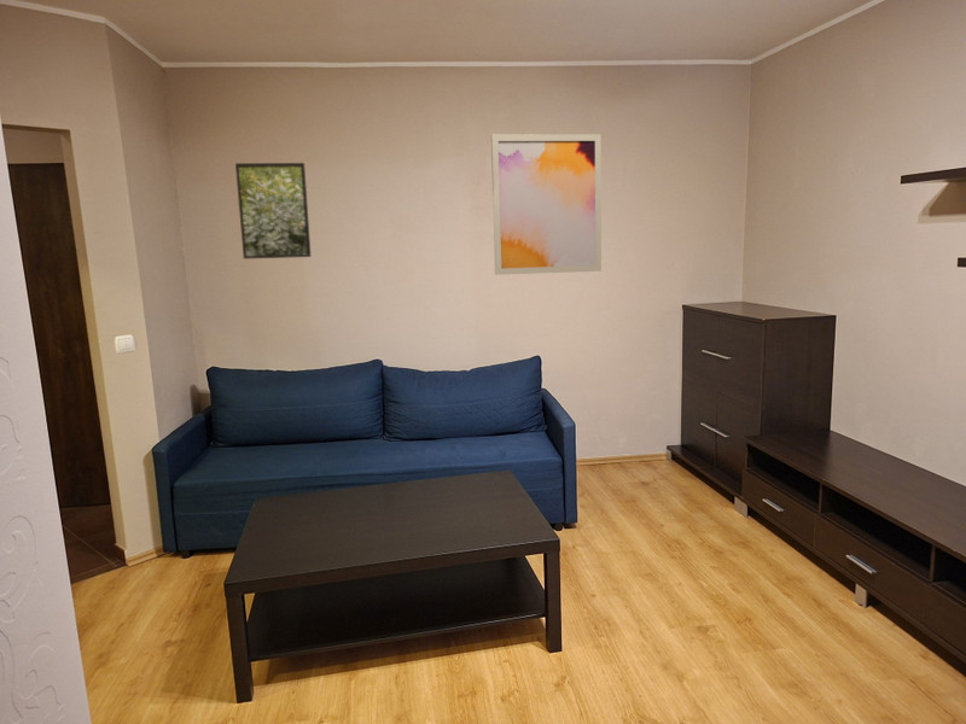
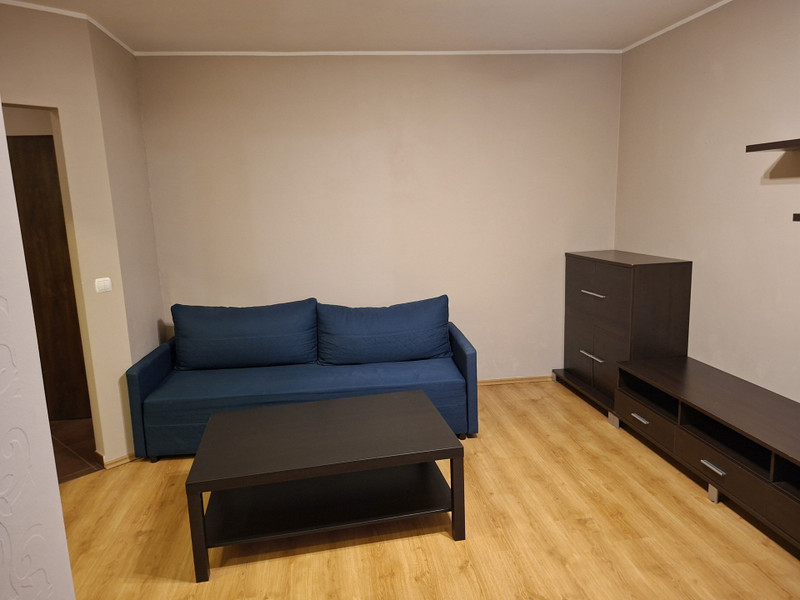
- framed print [234,162,312,259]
- wall art [490,133,603,276]
